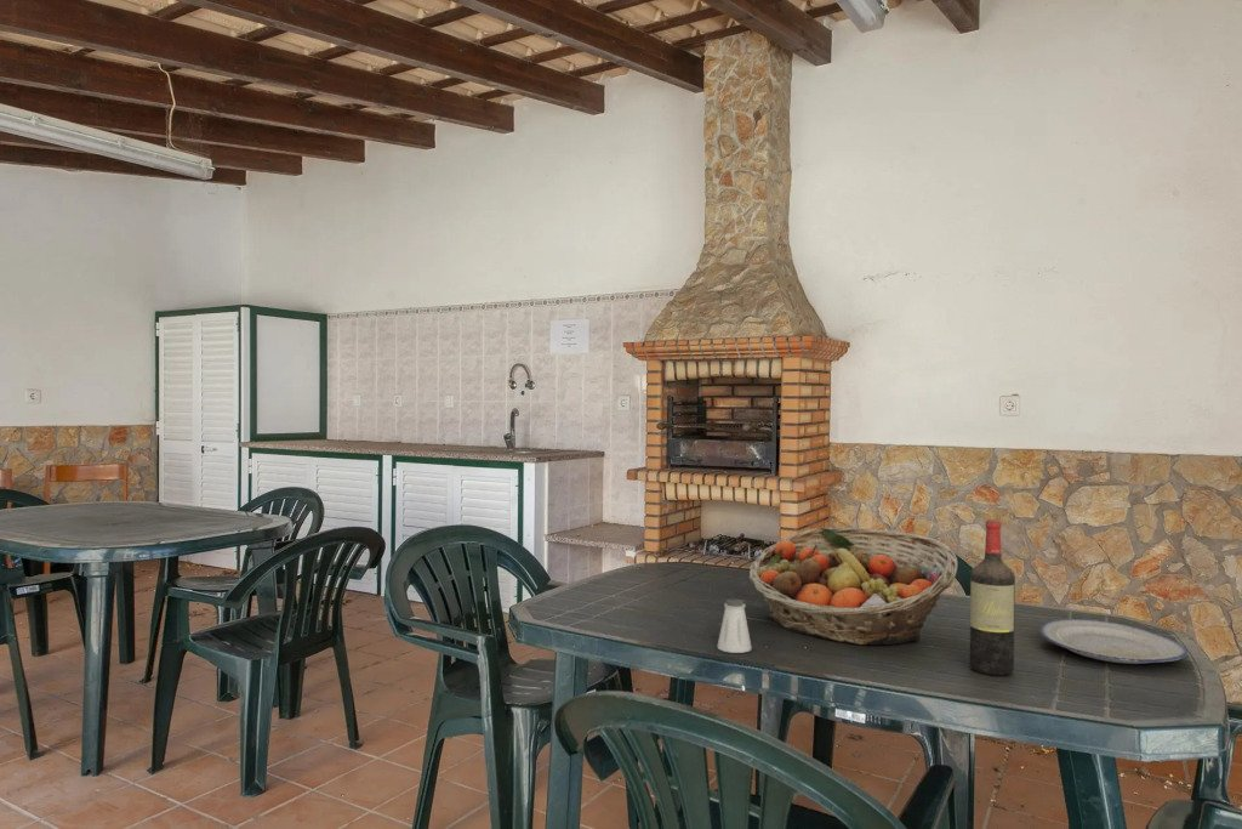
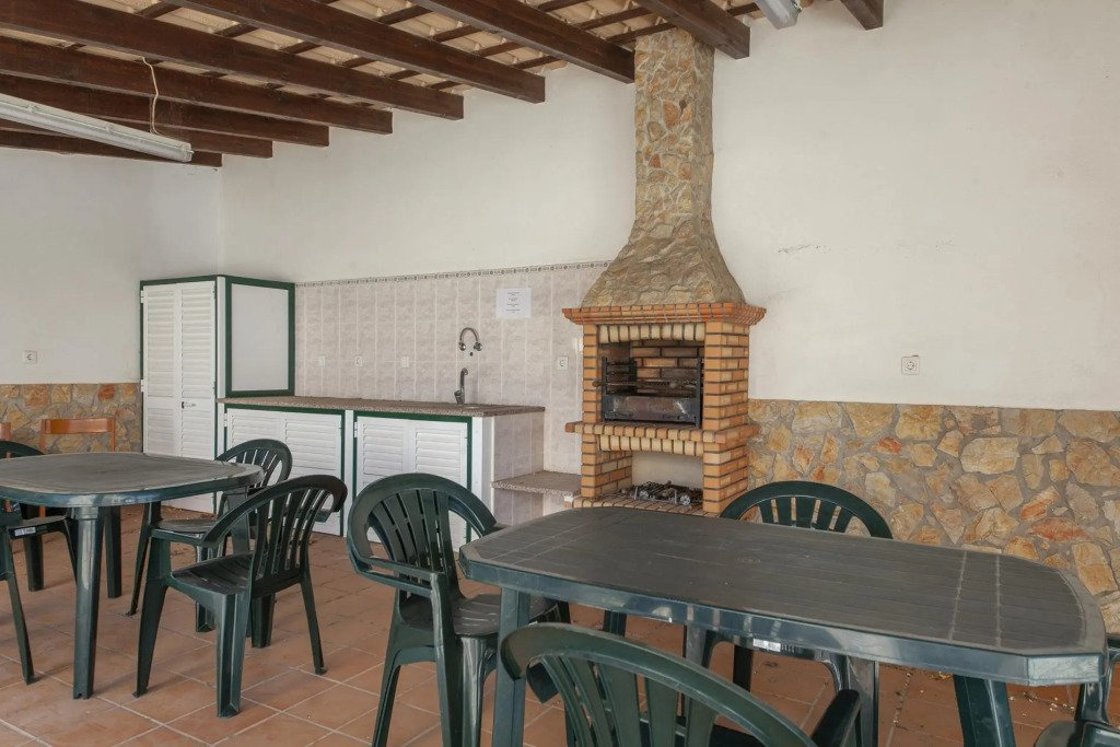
- wine bottle [969,518,1016,677]
- fruit basket [747,526,959,646]
- saltshaker [716,598,753,654]
- plate [1038,618,1190,665]
